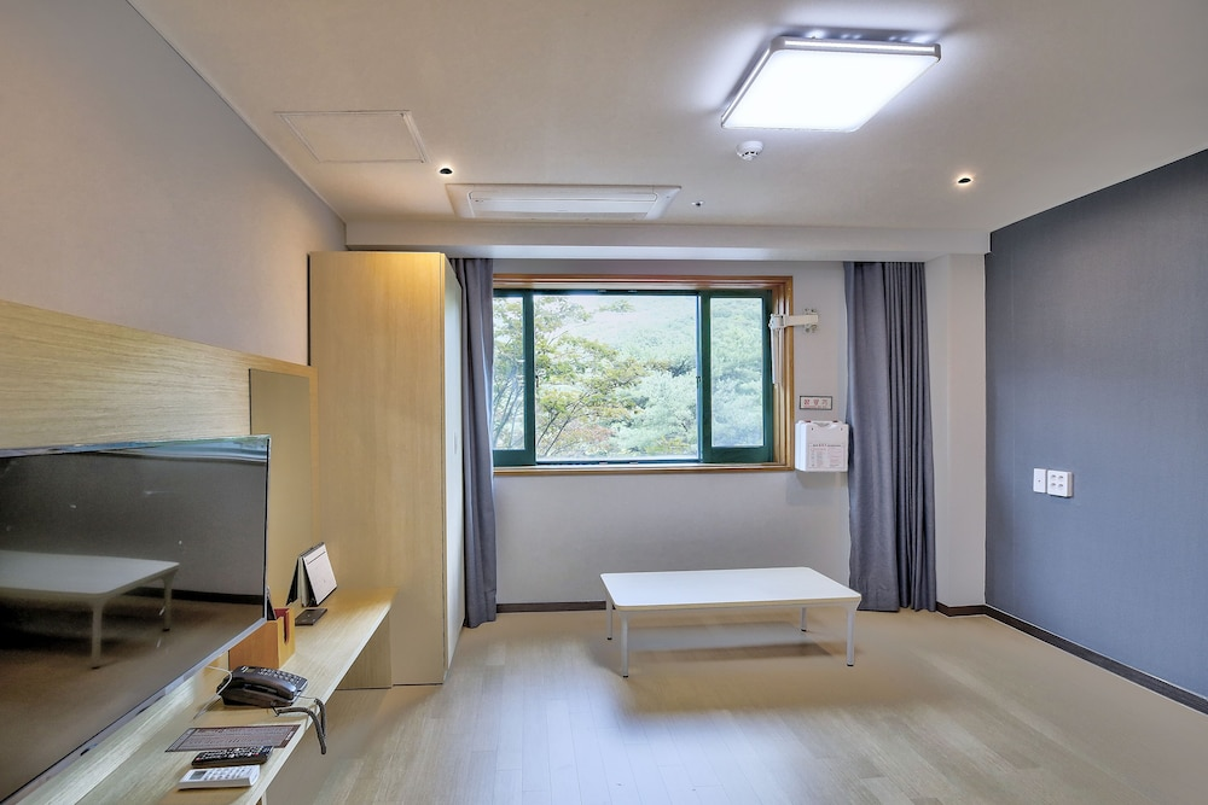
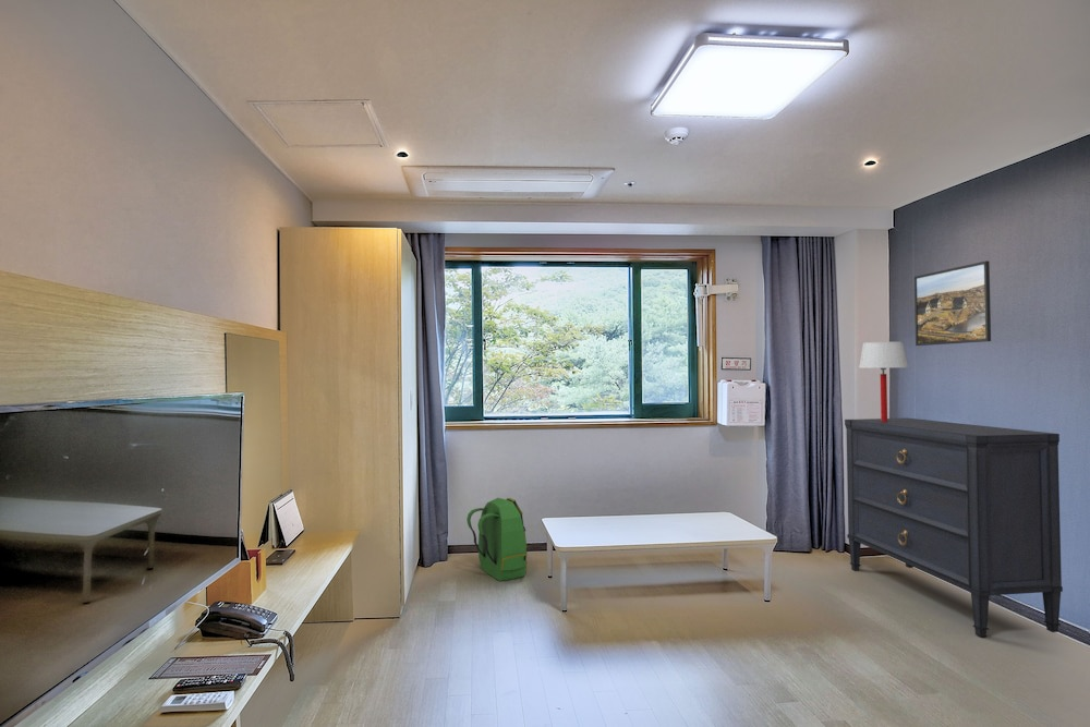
+ table lamp [858,341,909,422]
+ backpack [465,497,528,582]
+ dresser [844,417,1064,638]
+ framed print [913,259,992,347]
